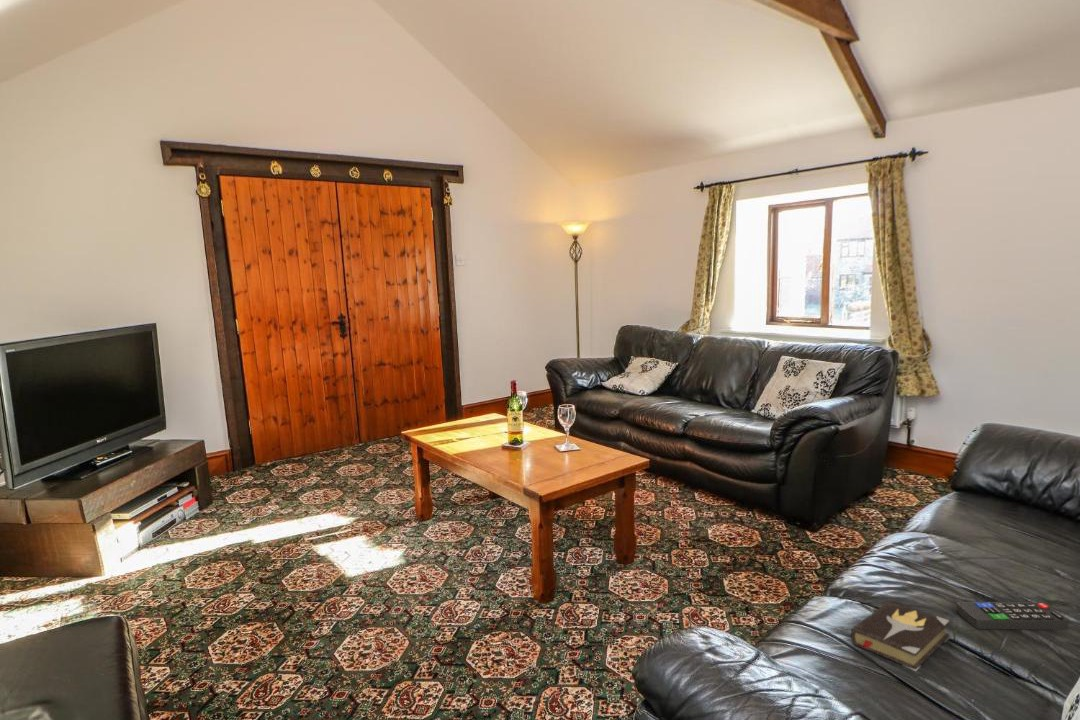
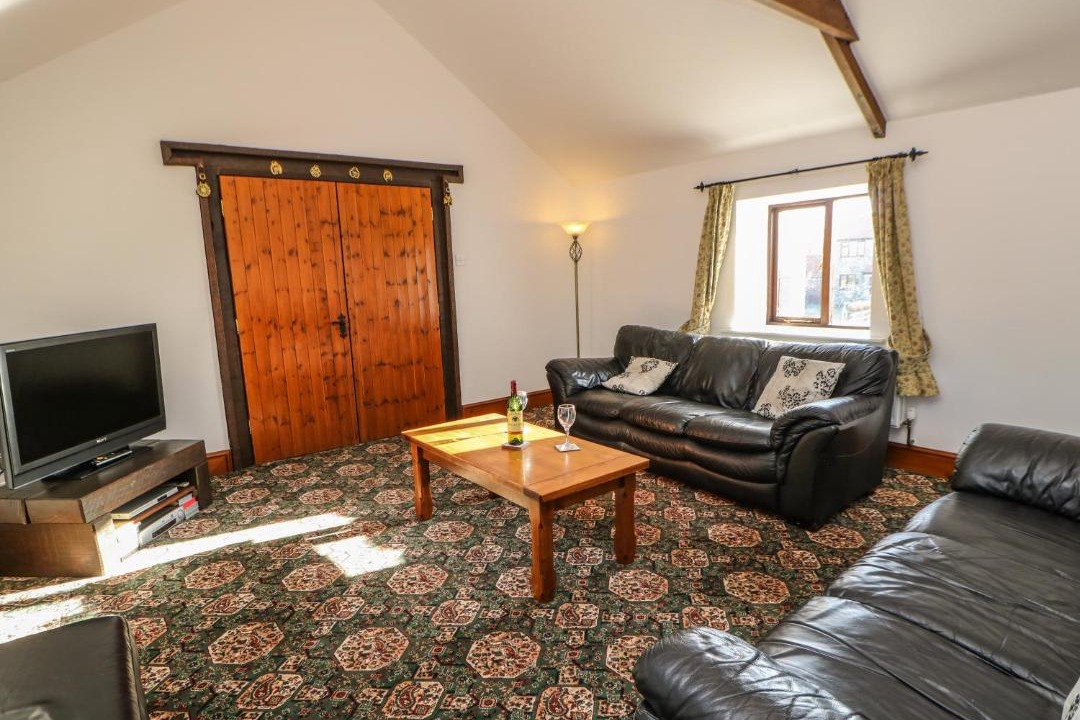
- hardback book [850,601,951,672]
- remote control [955,601,1070,631]
